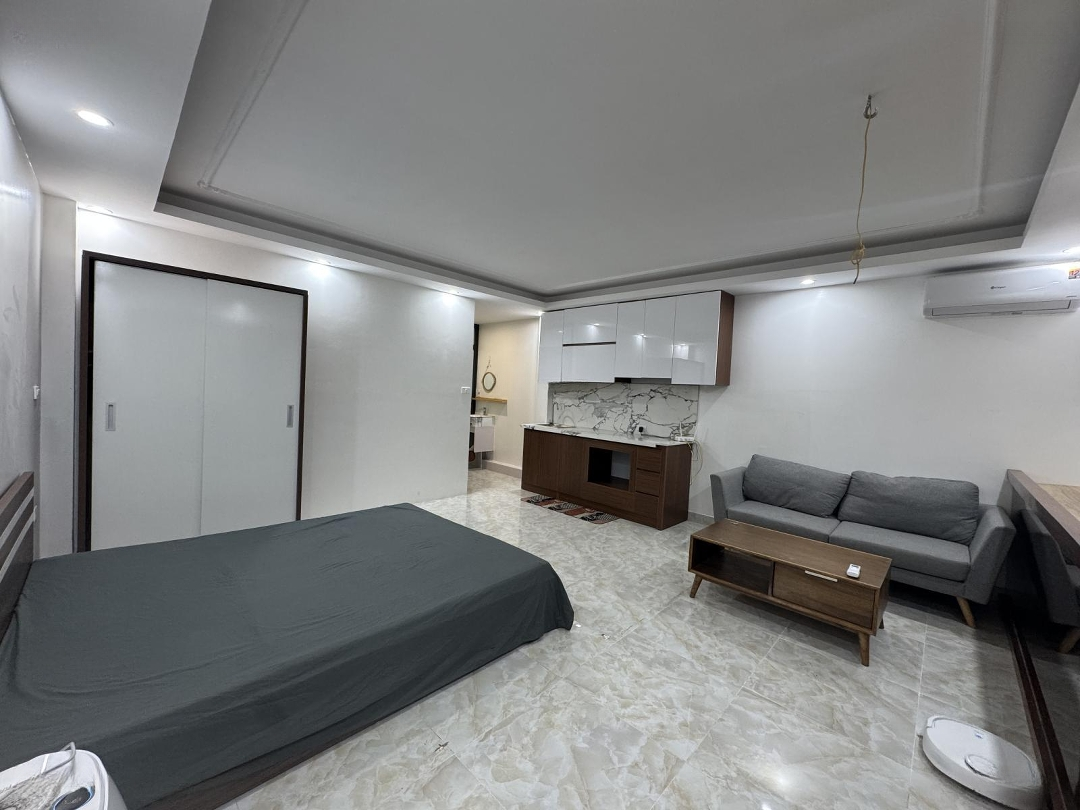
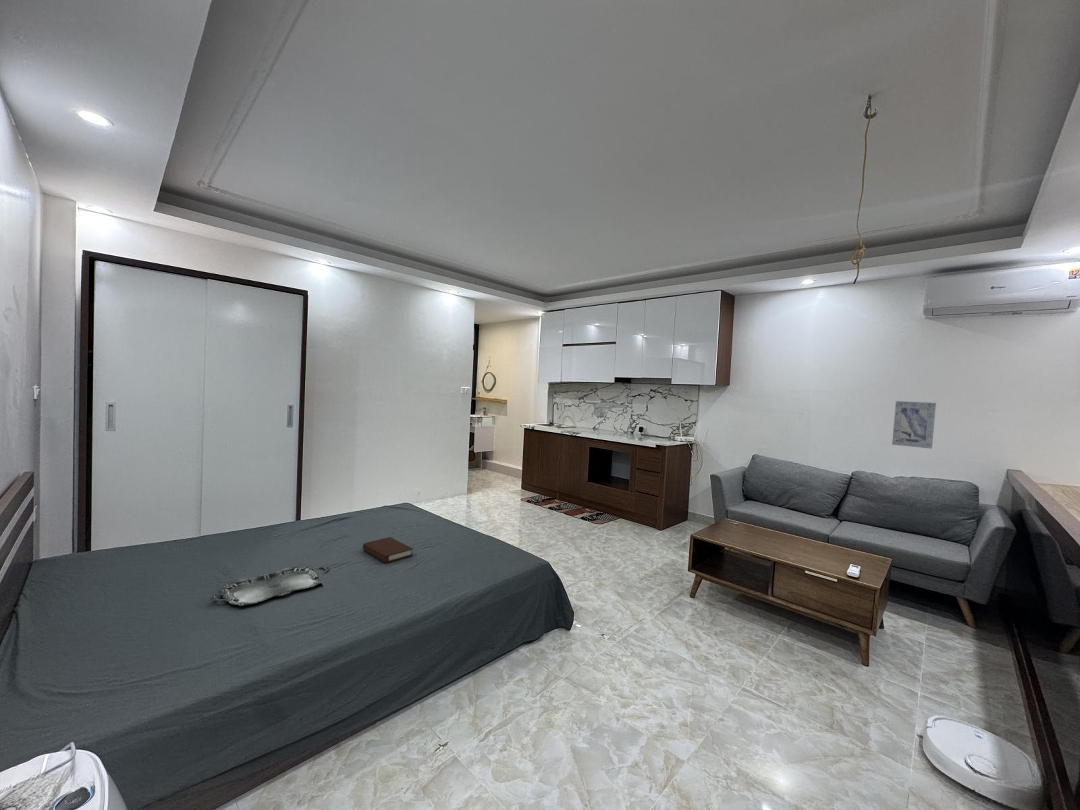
+ book [362,536,414,564]
+ serving tray [209,564,330,607]
+ wall art [891,400,937,450]
